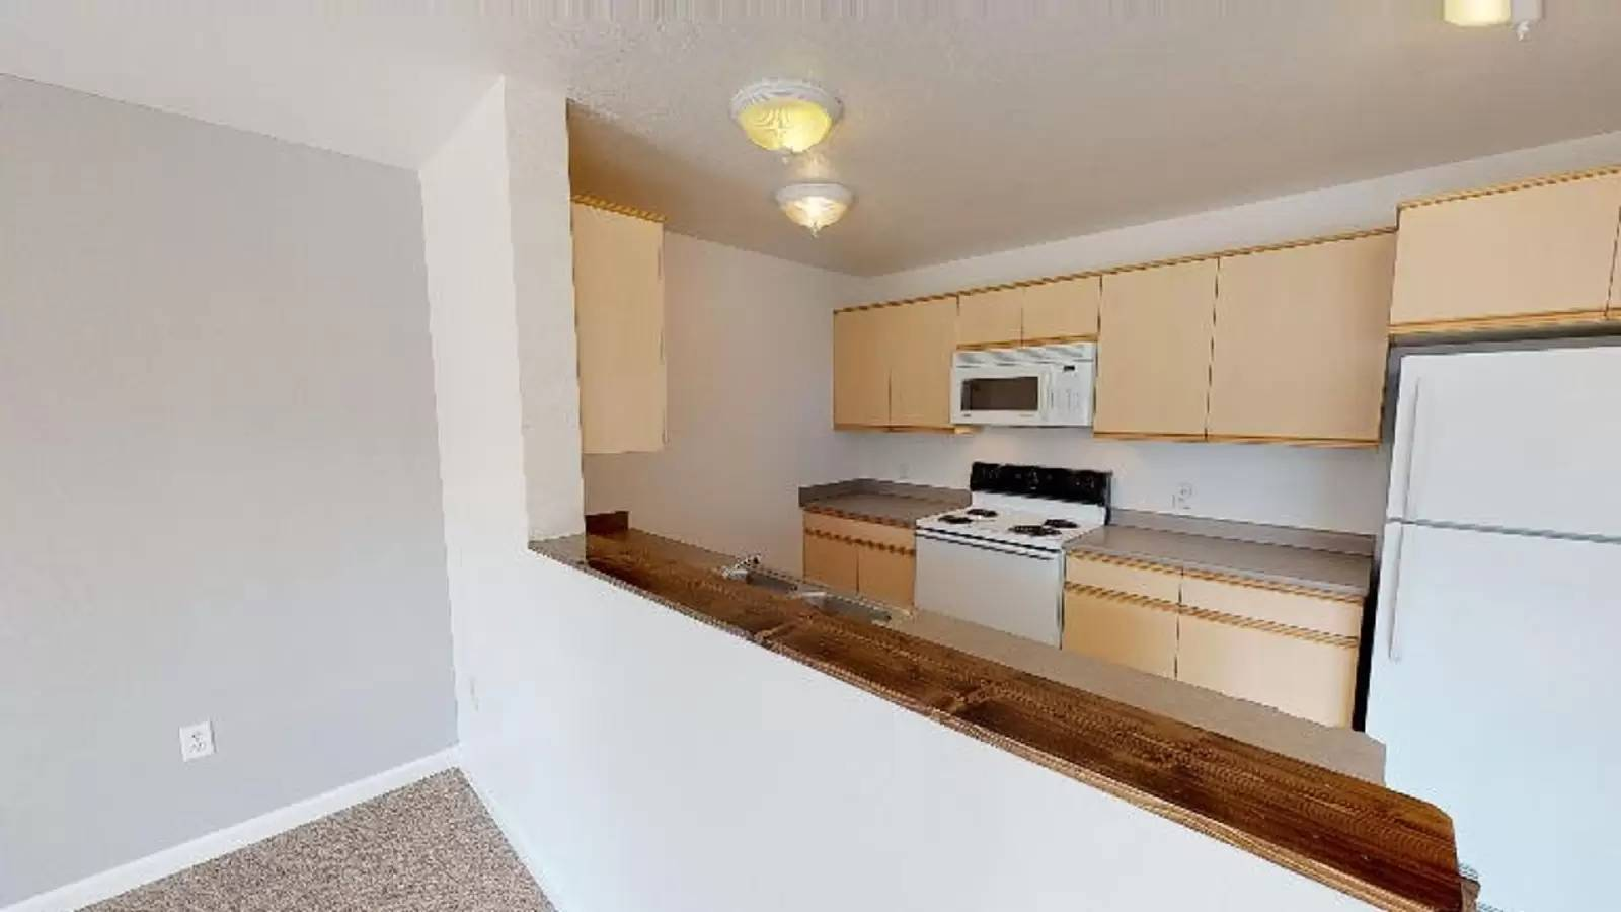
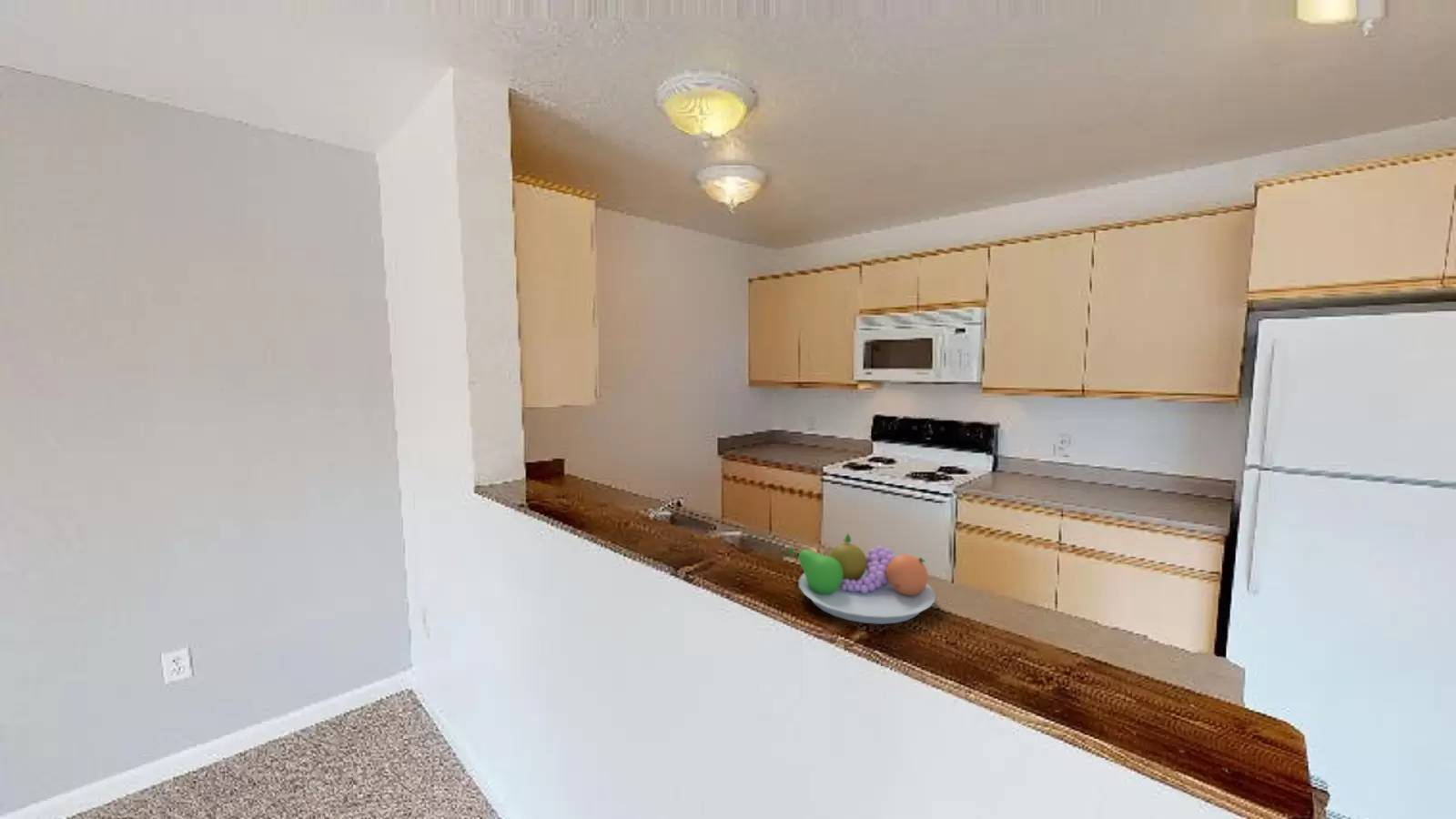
+ fruit bowl [788,532,936,625]
